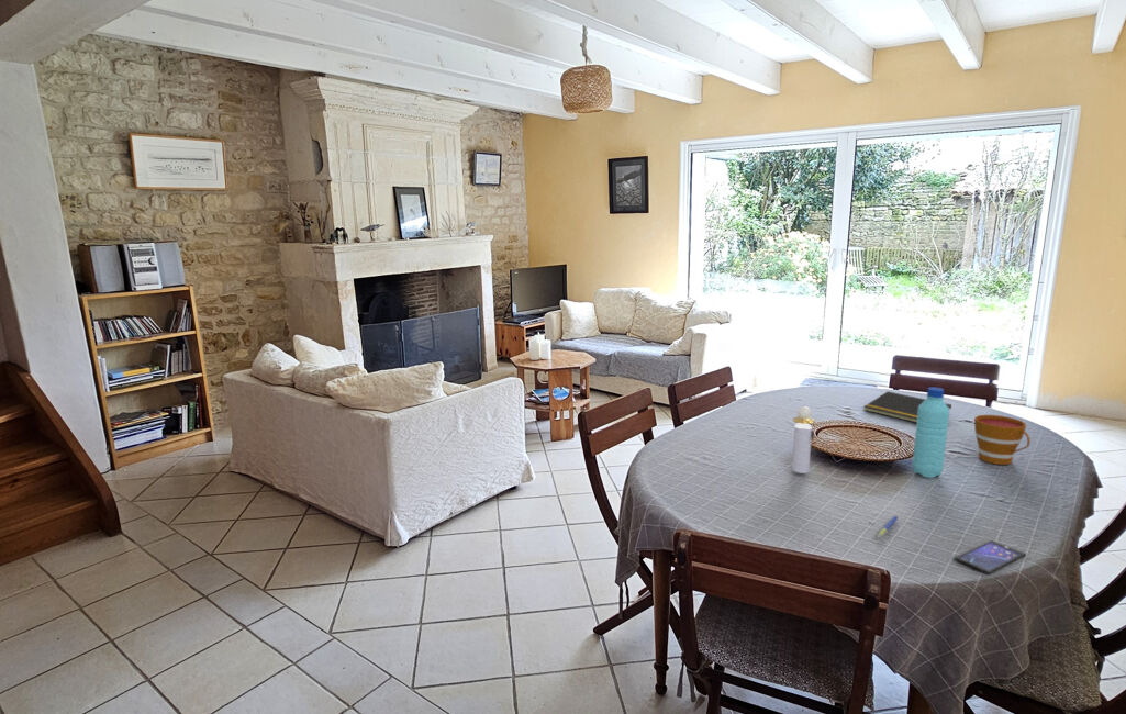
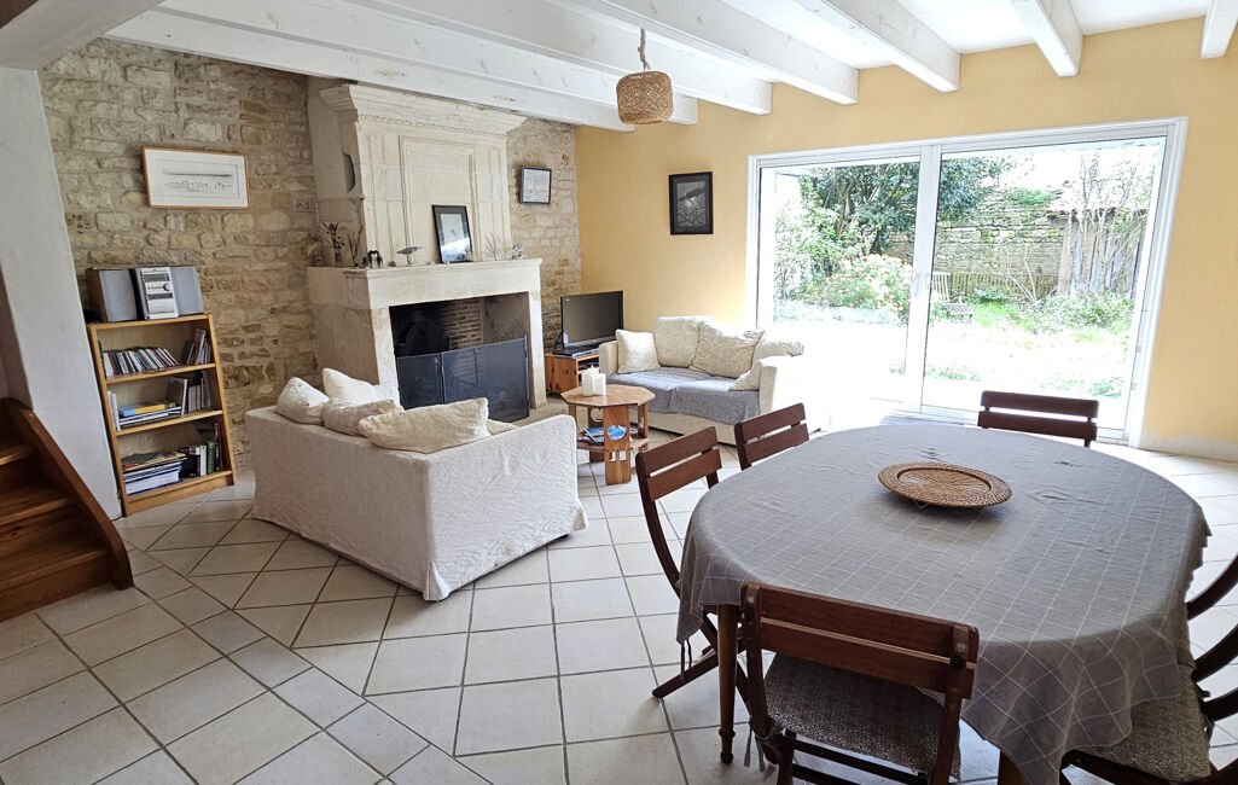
- water bottle [912,387,950,479]
- perfume bottle [791,405,816,475]
- pen [876,514,900,540]
- smartphone [952,539,1027,576]
- notepad [862,390,952,424]
- cup [973,414,1032,466]
